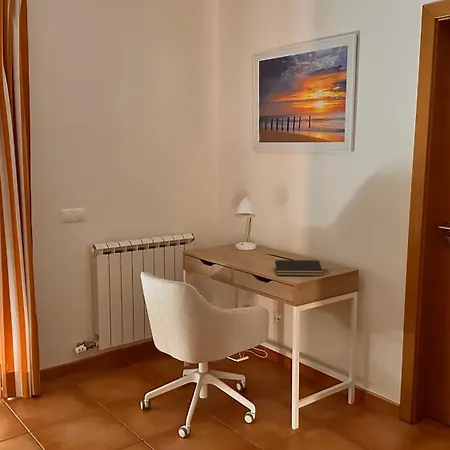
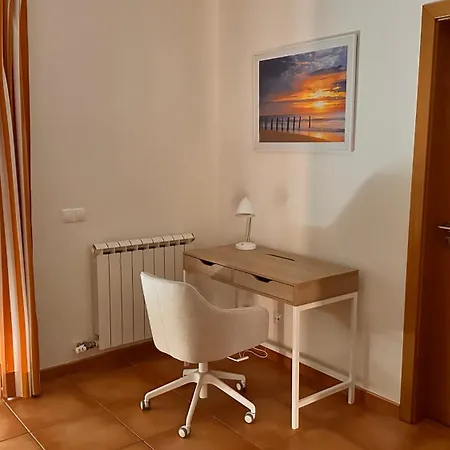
- notepad [273,259,324,277]
